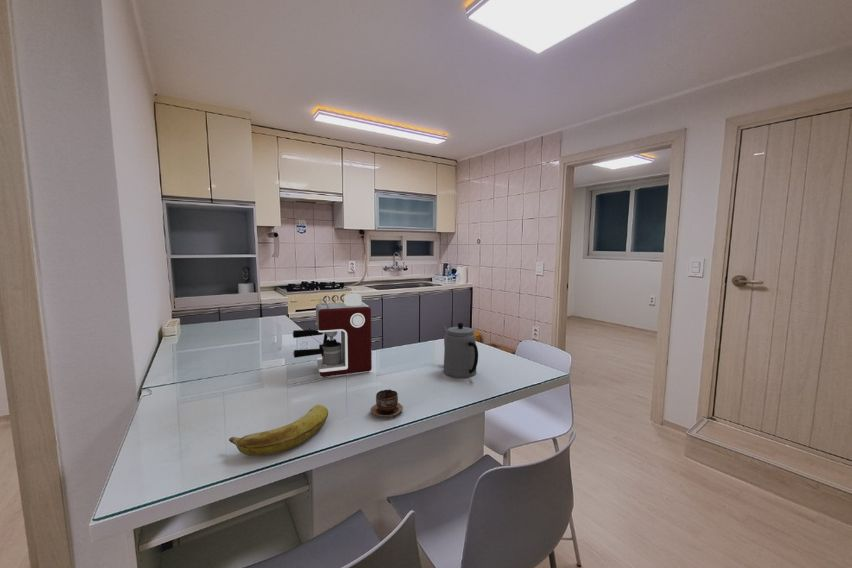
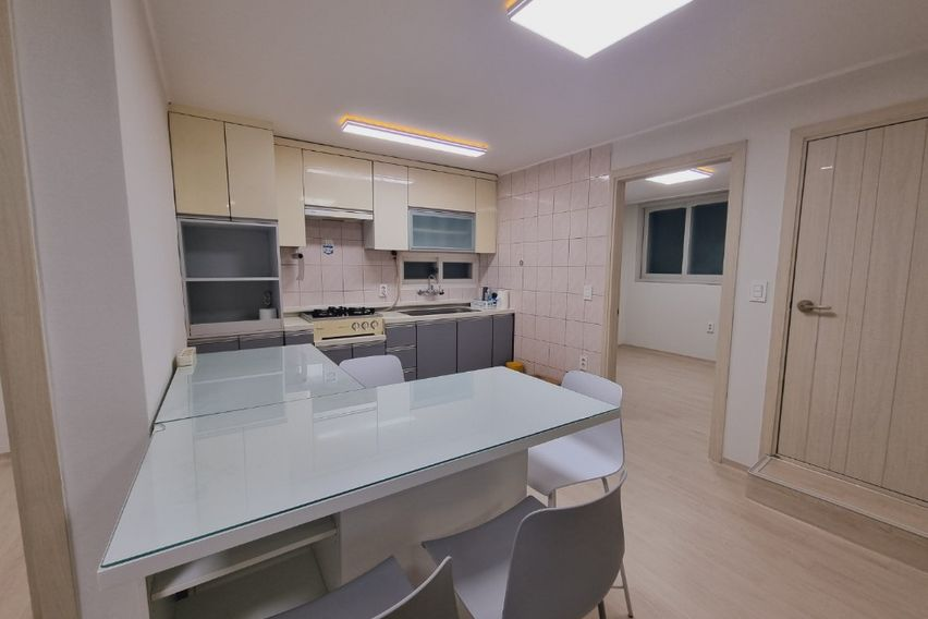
- banana [228,404,329,457]
- teapot [442,322,479,378]
- coffee maker [292,292,373,378]
- cup [370,388,404,418]
